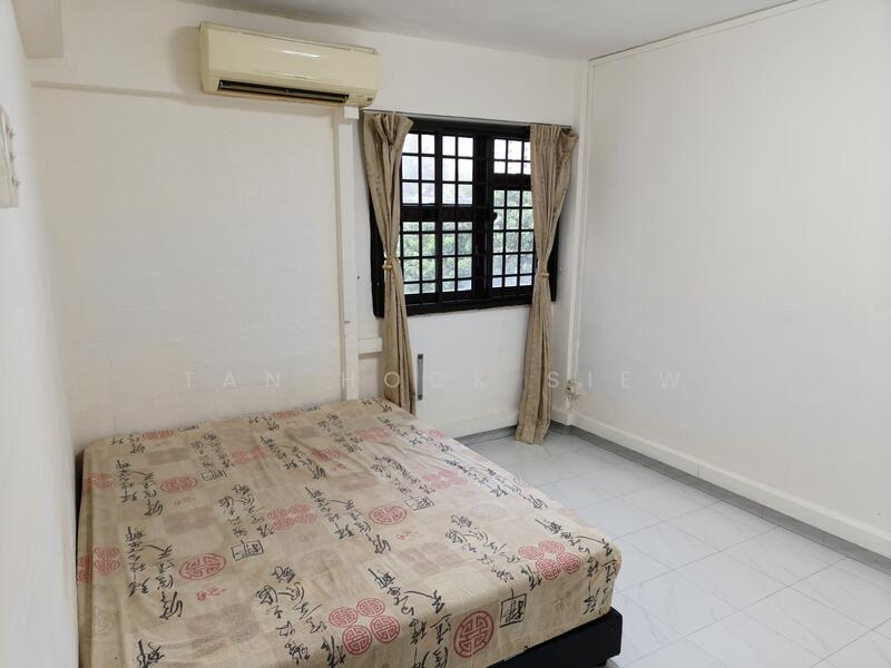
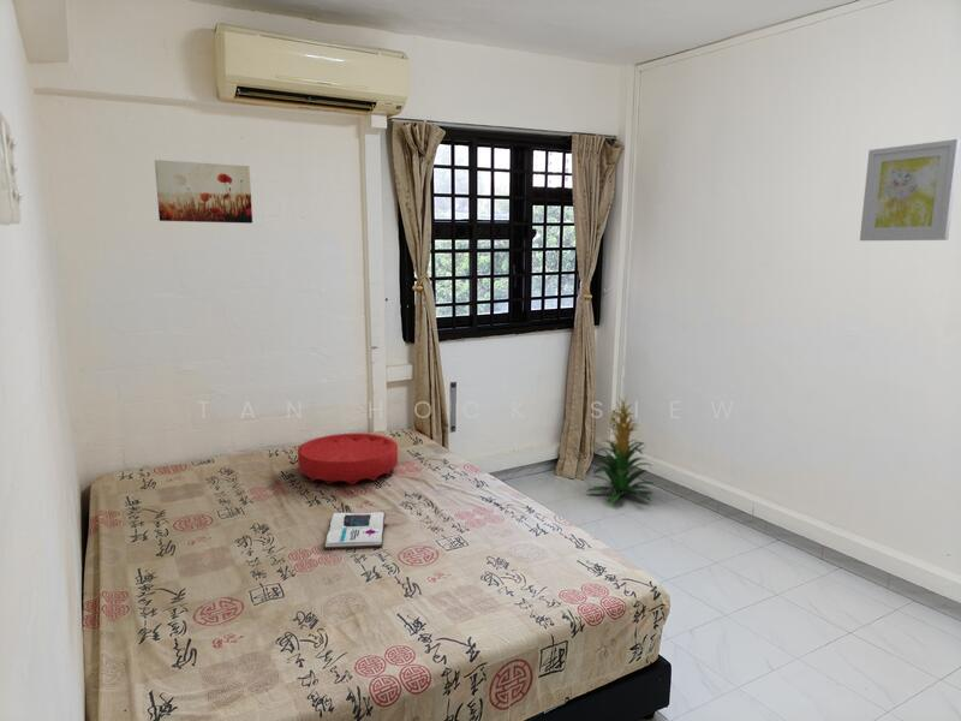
+ cushion [297,433,399,487]
+ wall art [154,159,253,225]
+ indoor plant [586,395,656,505]
+ book [323,511,387,550]
+ wall art [859,138,961,242]
